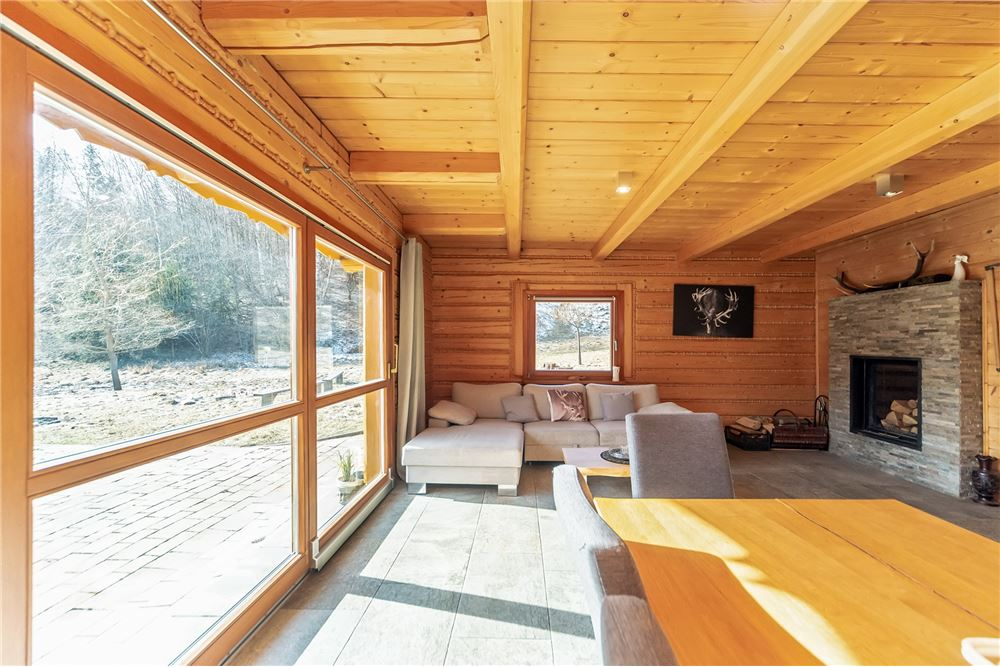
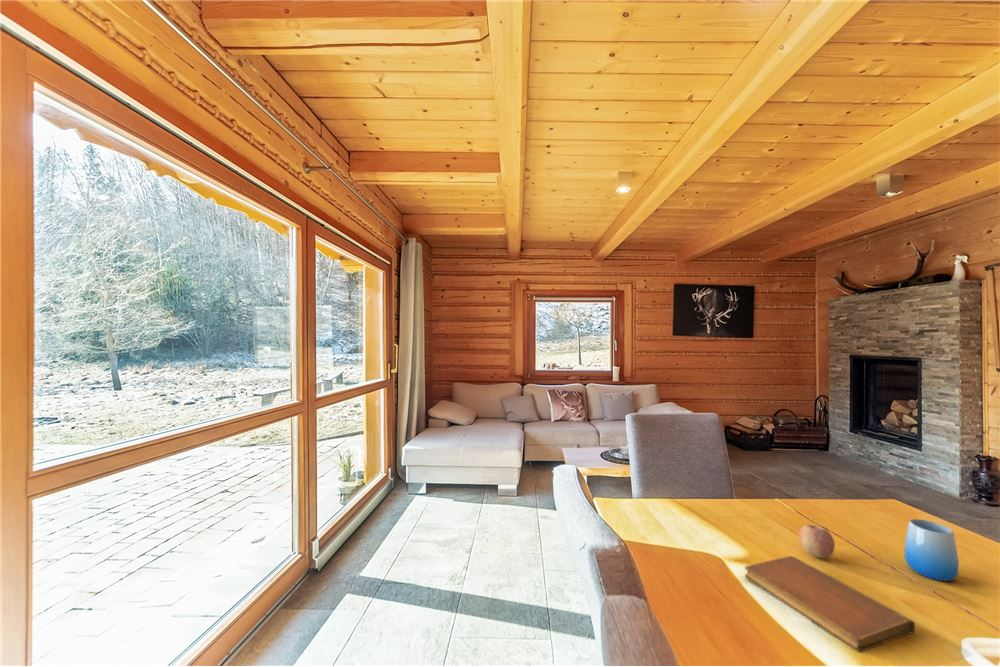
+ cup [903,518,960,582]
+ fruit [798,524,836,559]
+ notebook [744,555,916,654]
